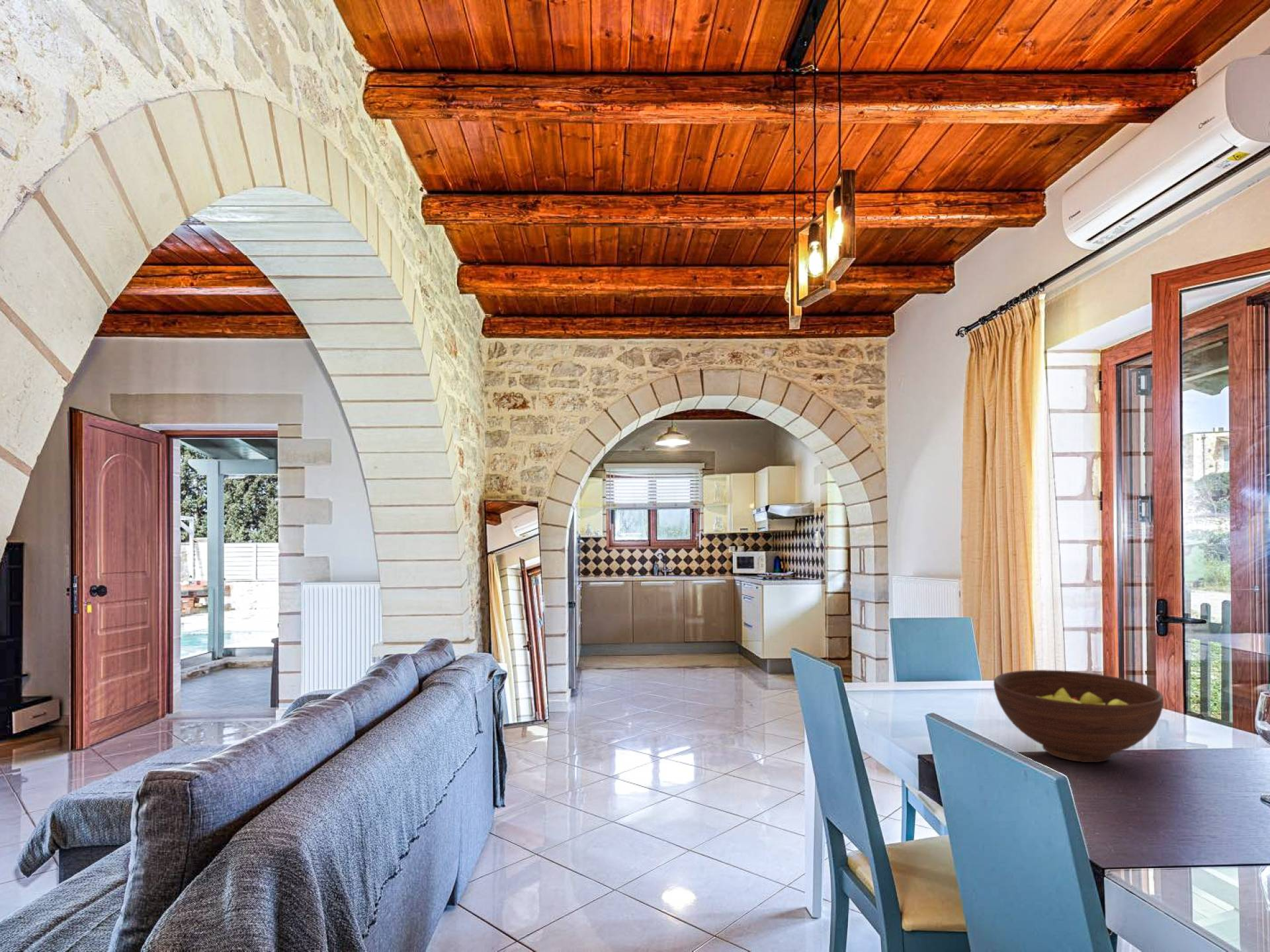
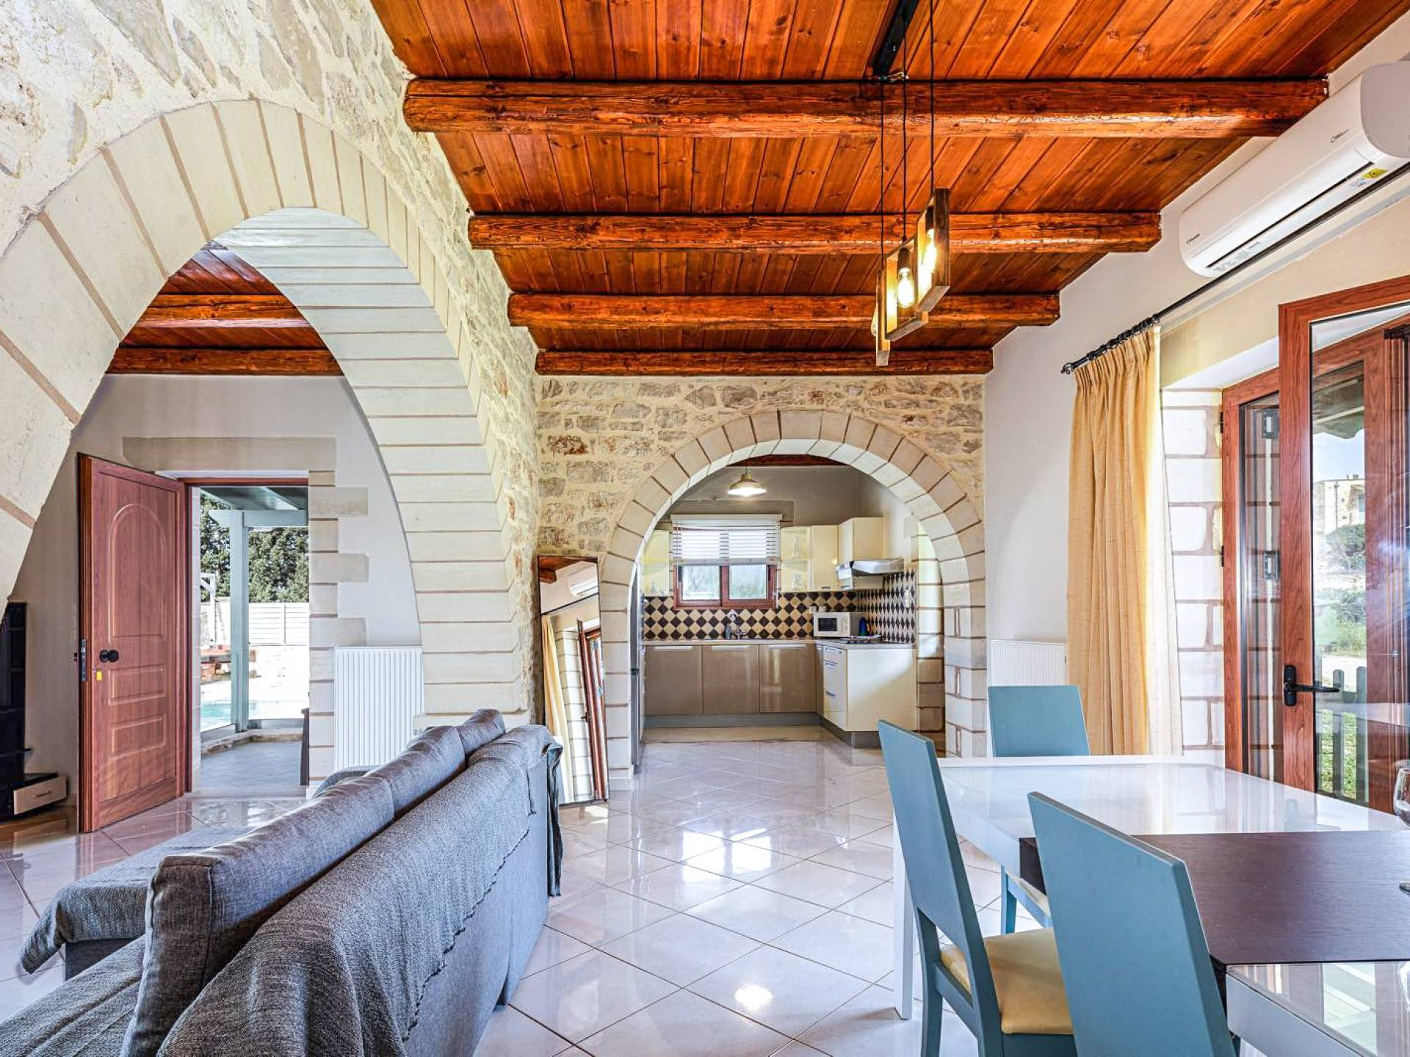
- fruit bowl [993,669,1164,763]
